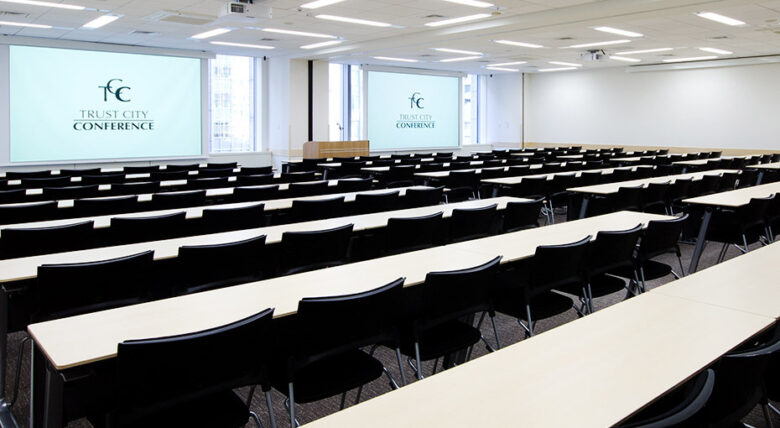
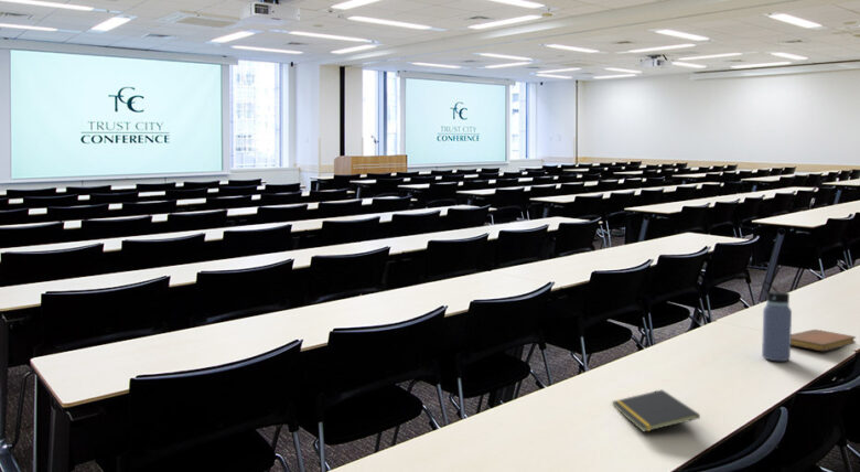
+ notebook [791,329,857,352]
+ water bottle [761,280,793,362]
+ notepad [611,388,701,433]
